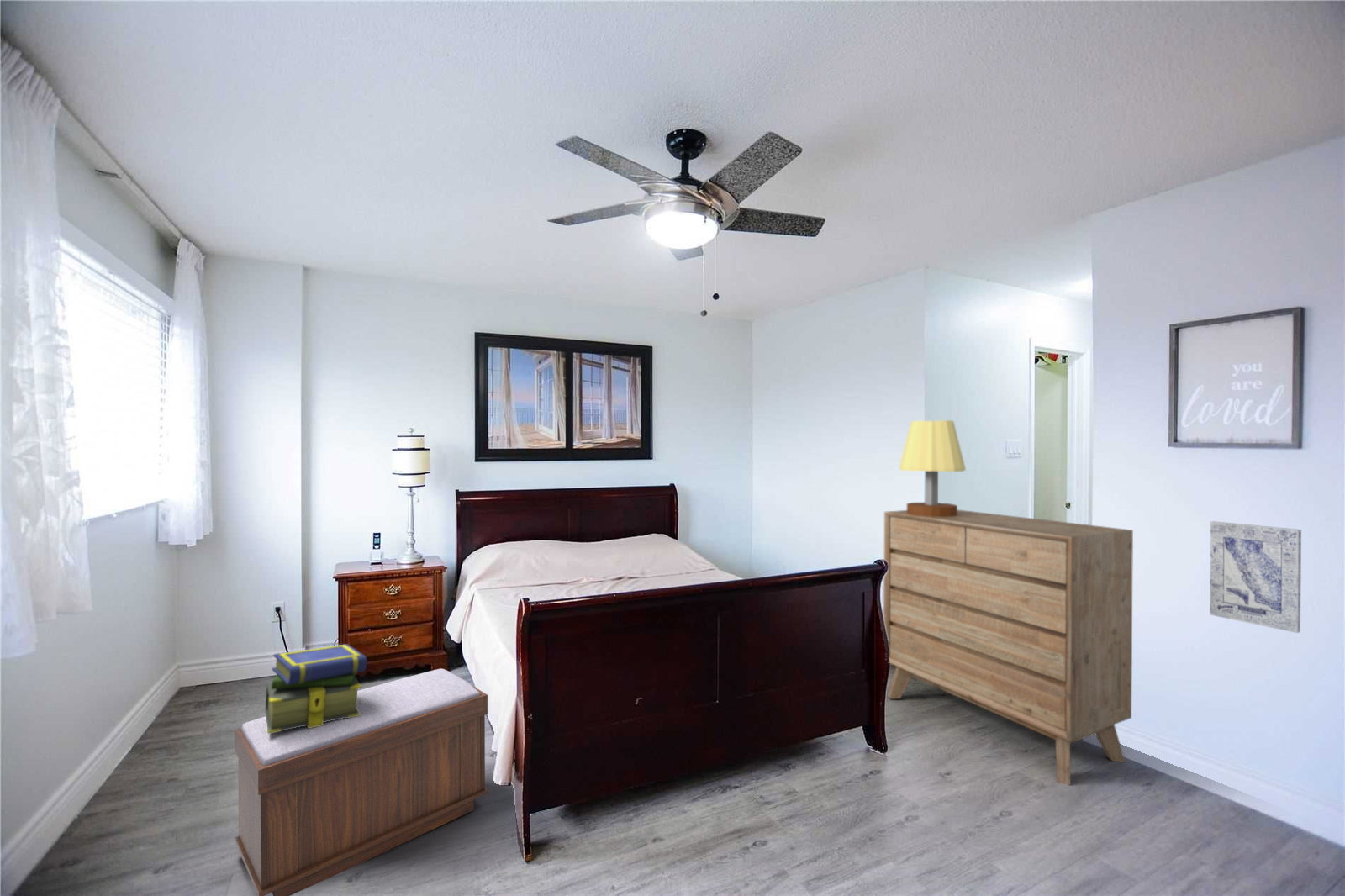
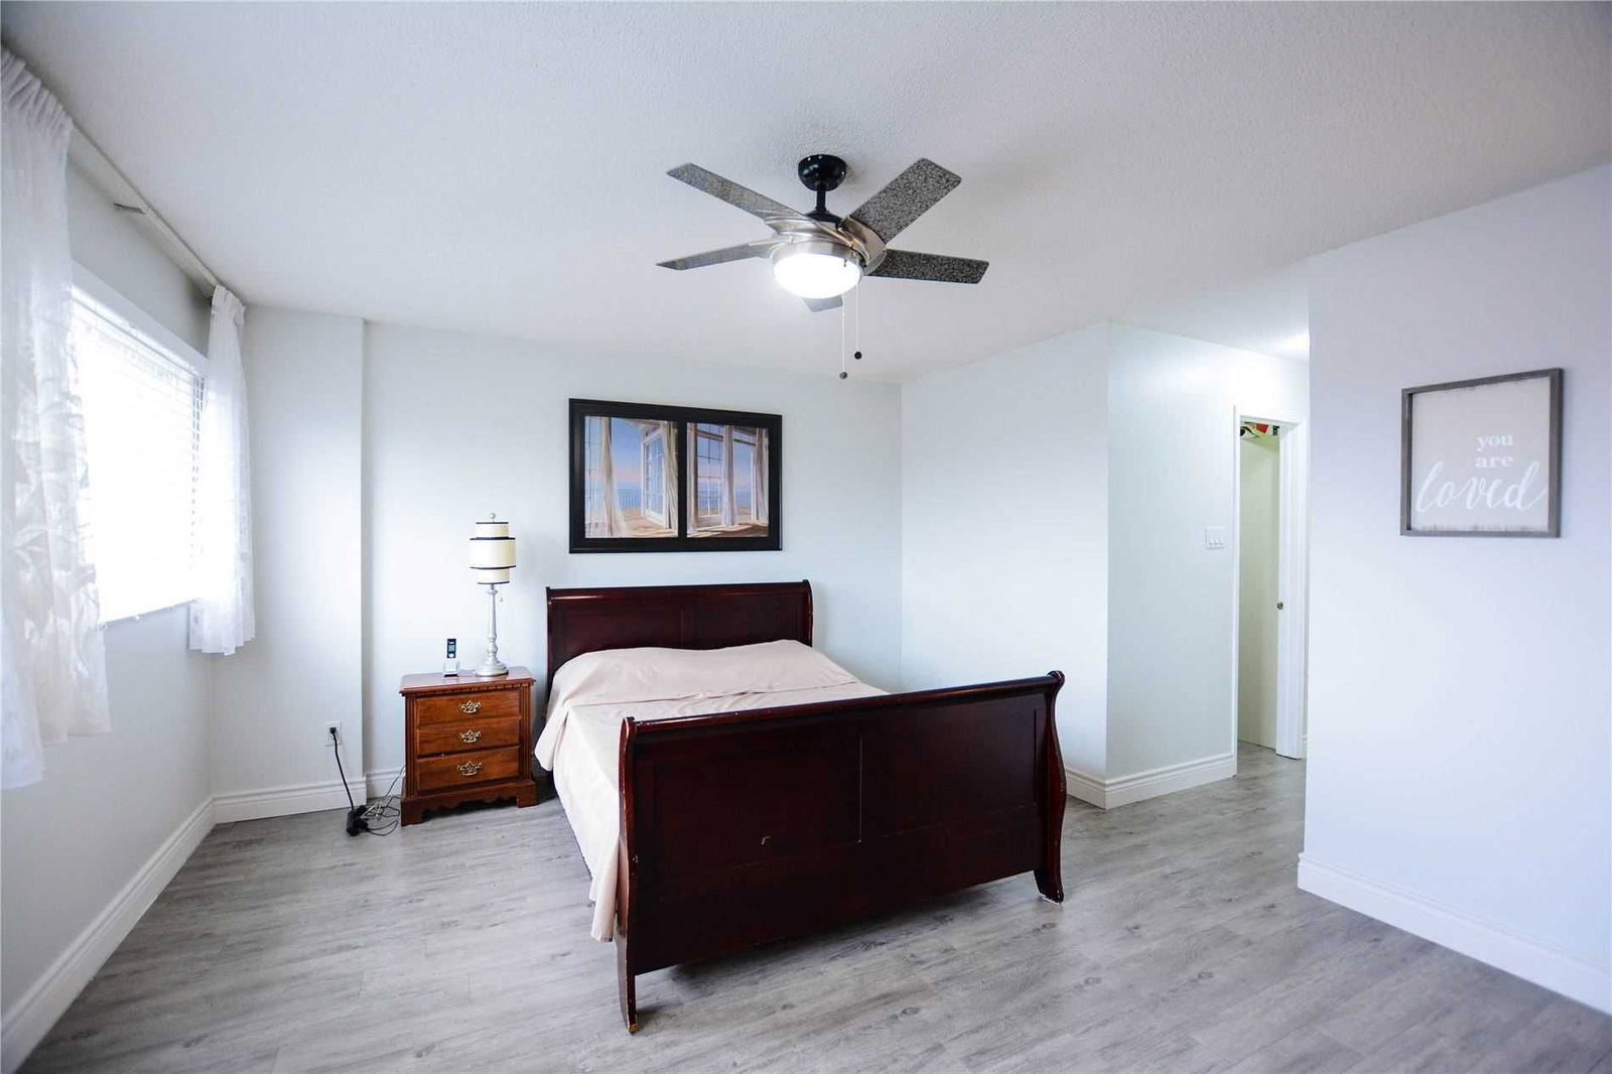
- bench [234,668,489,896]
- dresser [883,509,1134,787]
- wall art [1209,520,1302,634]
- table lamp [899,419,967,517]
- stack of books [265,643,367,734]
